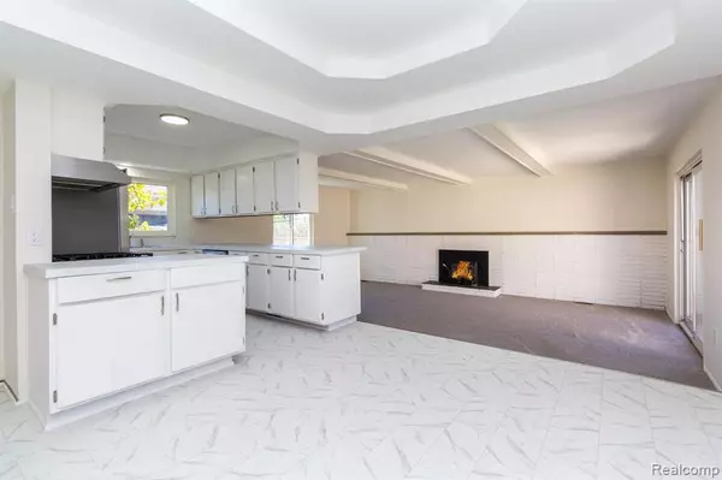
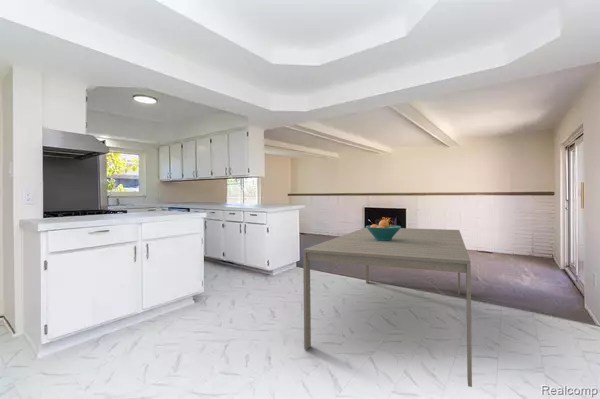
+ dining table [302,227,473,388]
+ fruit bowl [365,219,402,241]
